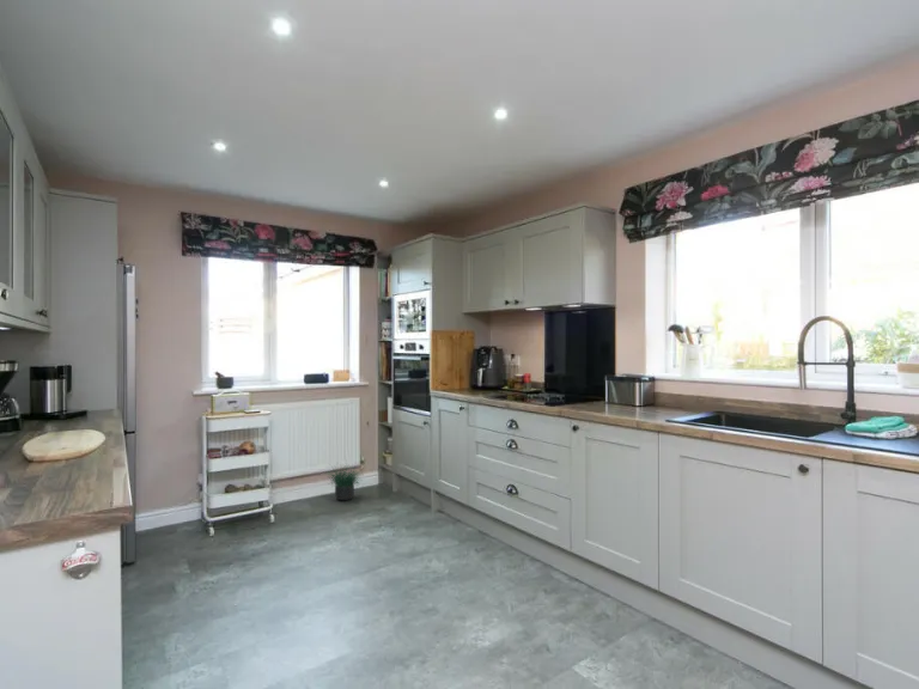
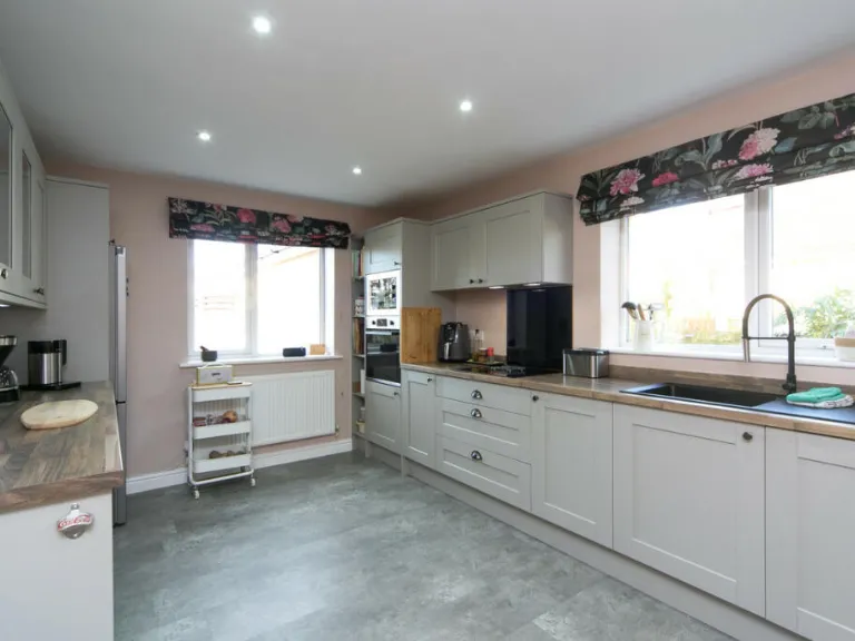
- potted plant [324,456,363,502]
